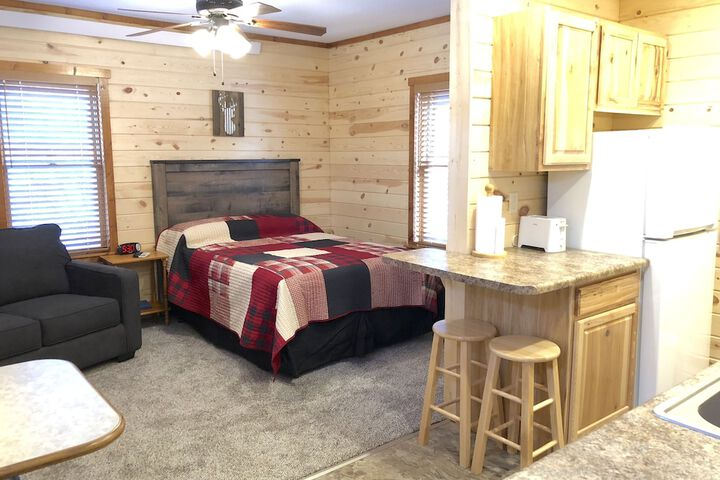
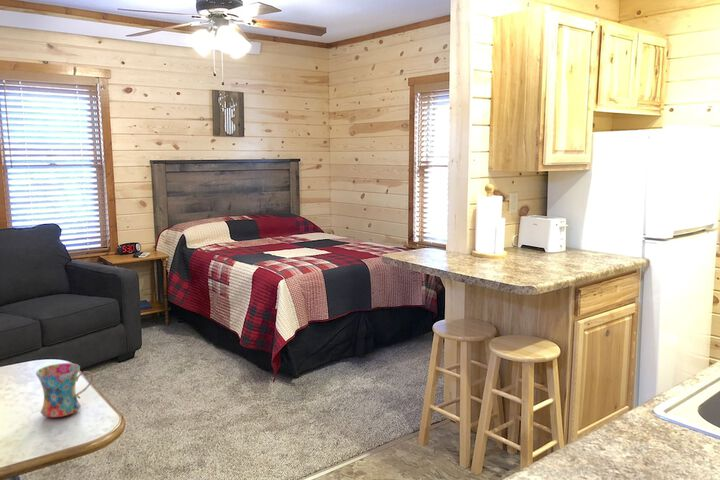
+ mug [35,362,94,418]
